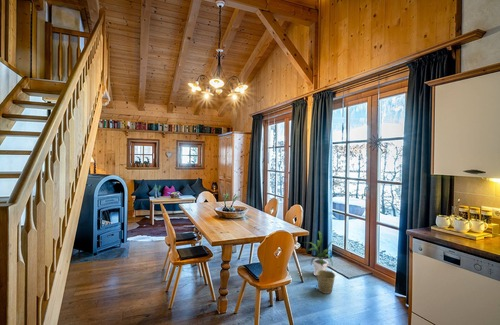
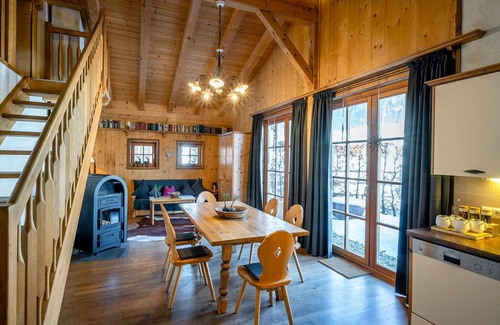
- bucket [316,263,336,294]
- house plant [301,230,337,277]
